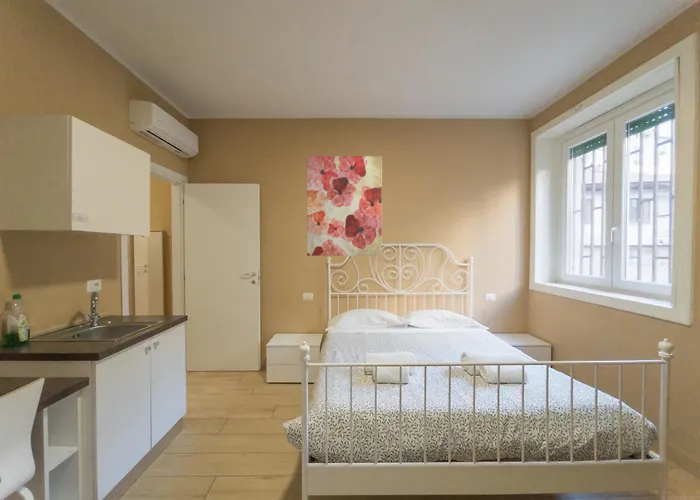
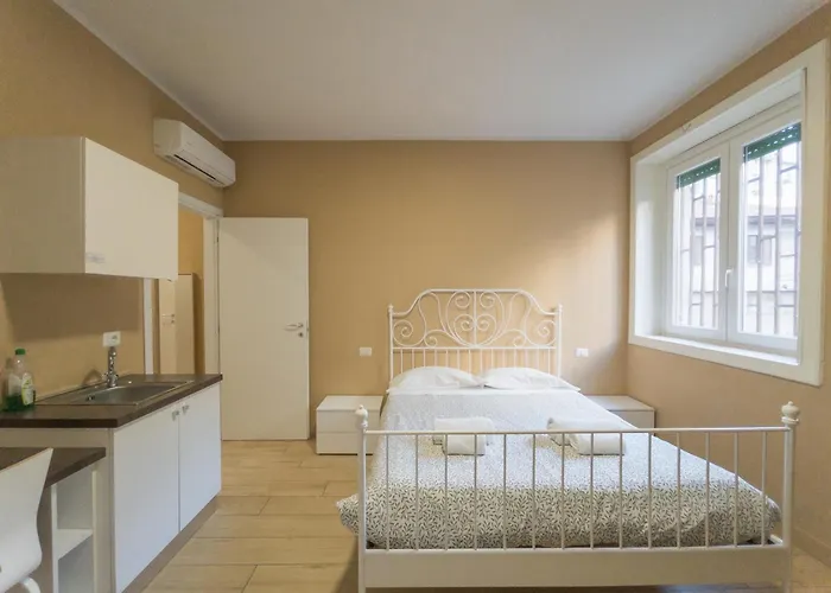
- wall art [306,155,383,257]
